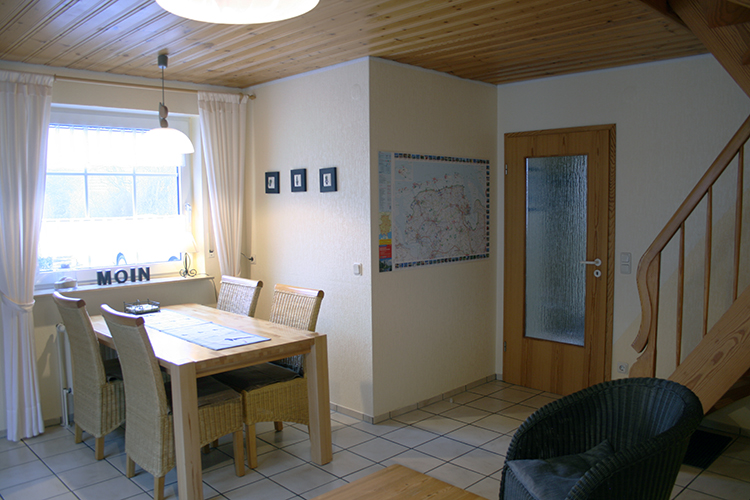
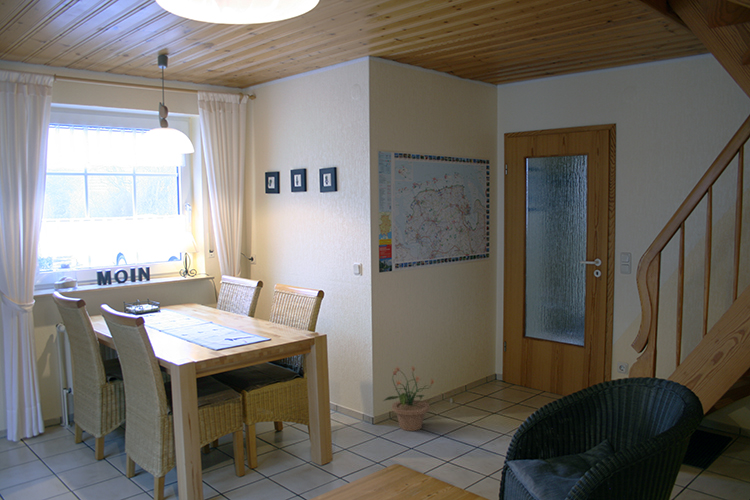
+ potted plant [383,365,435,432]
